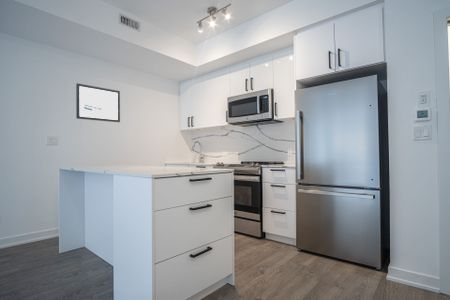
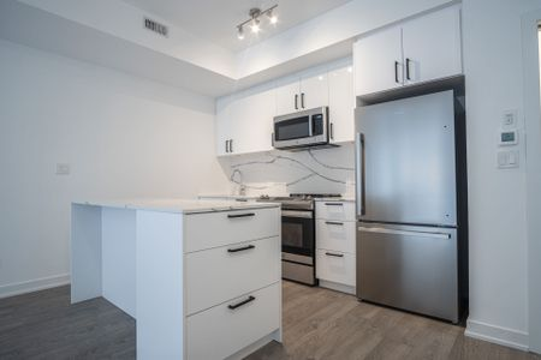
- wall art [75,82,121,123]
